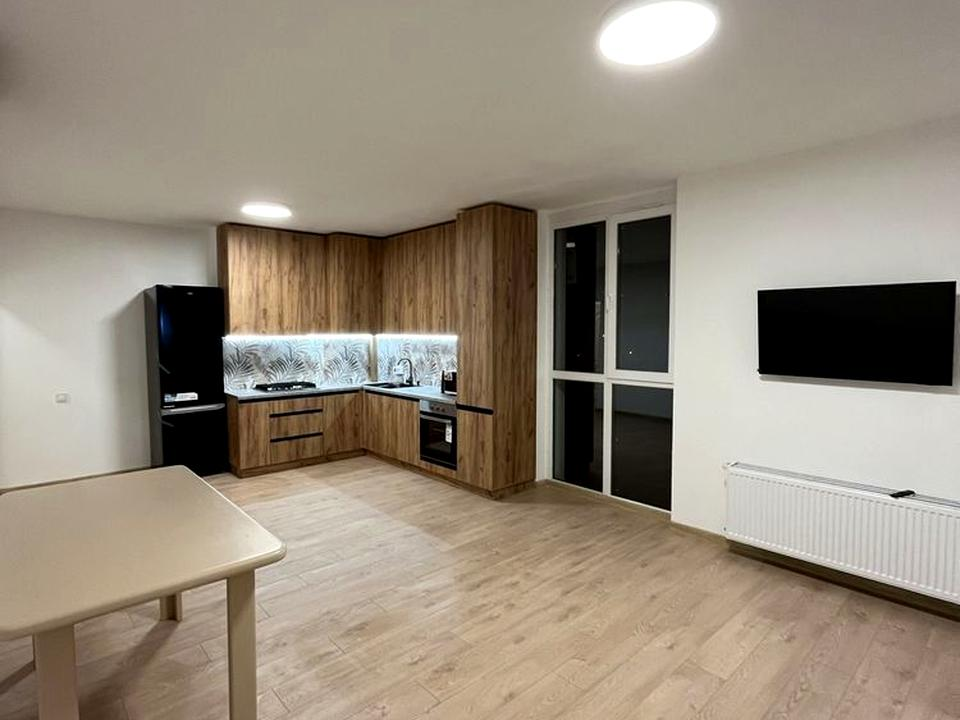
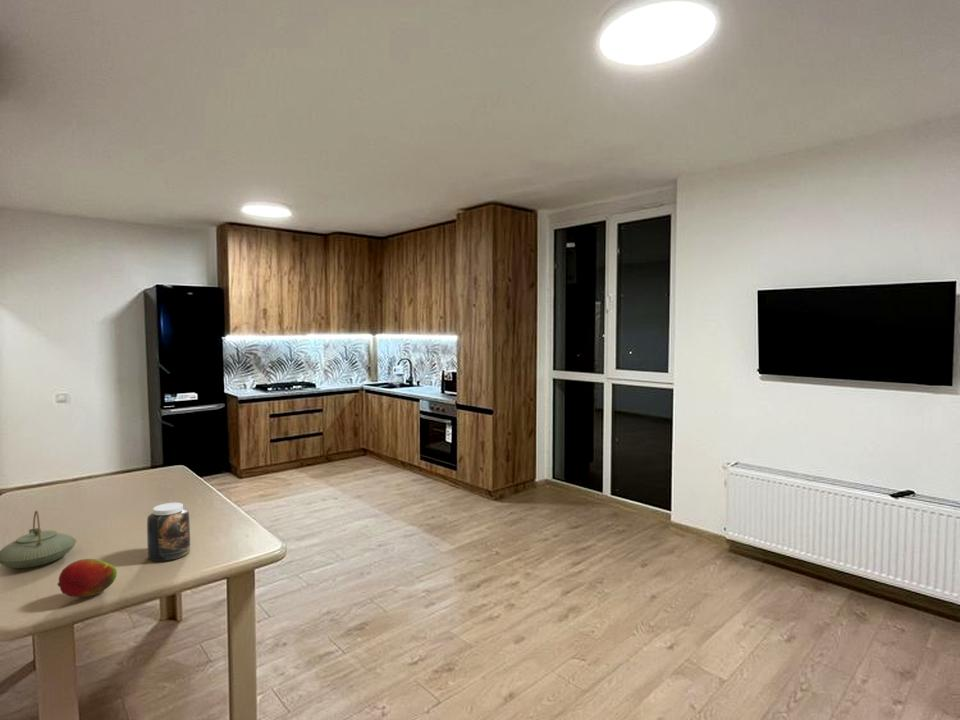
+ fruit [56,558,118,598]
+ teapot [0,509,78,569]
+ jar [146,502,191,562]
